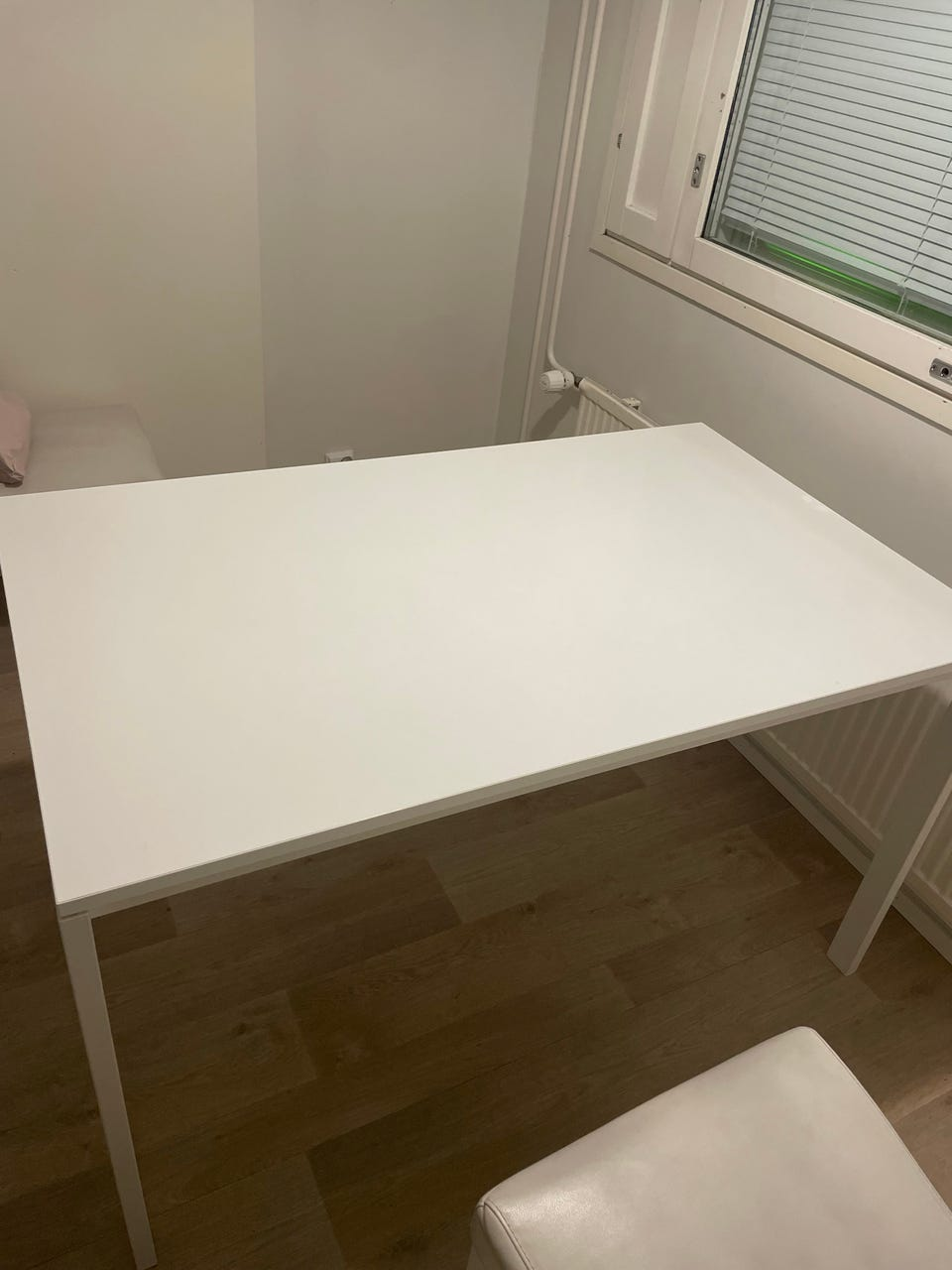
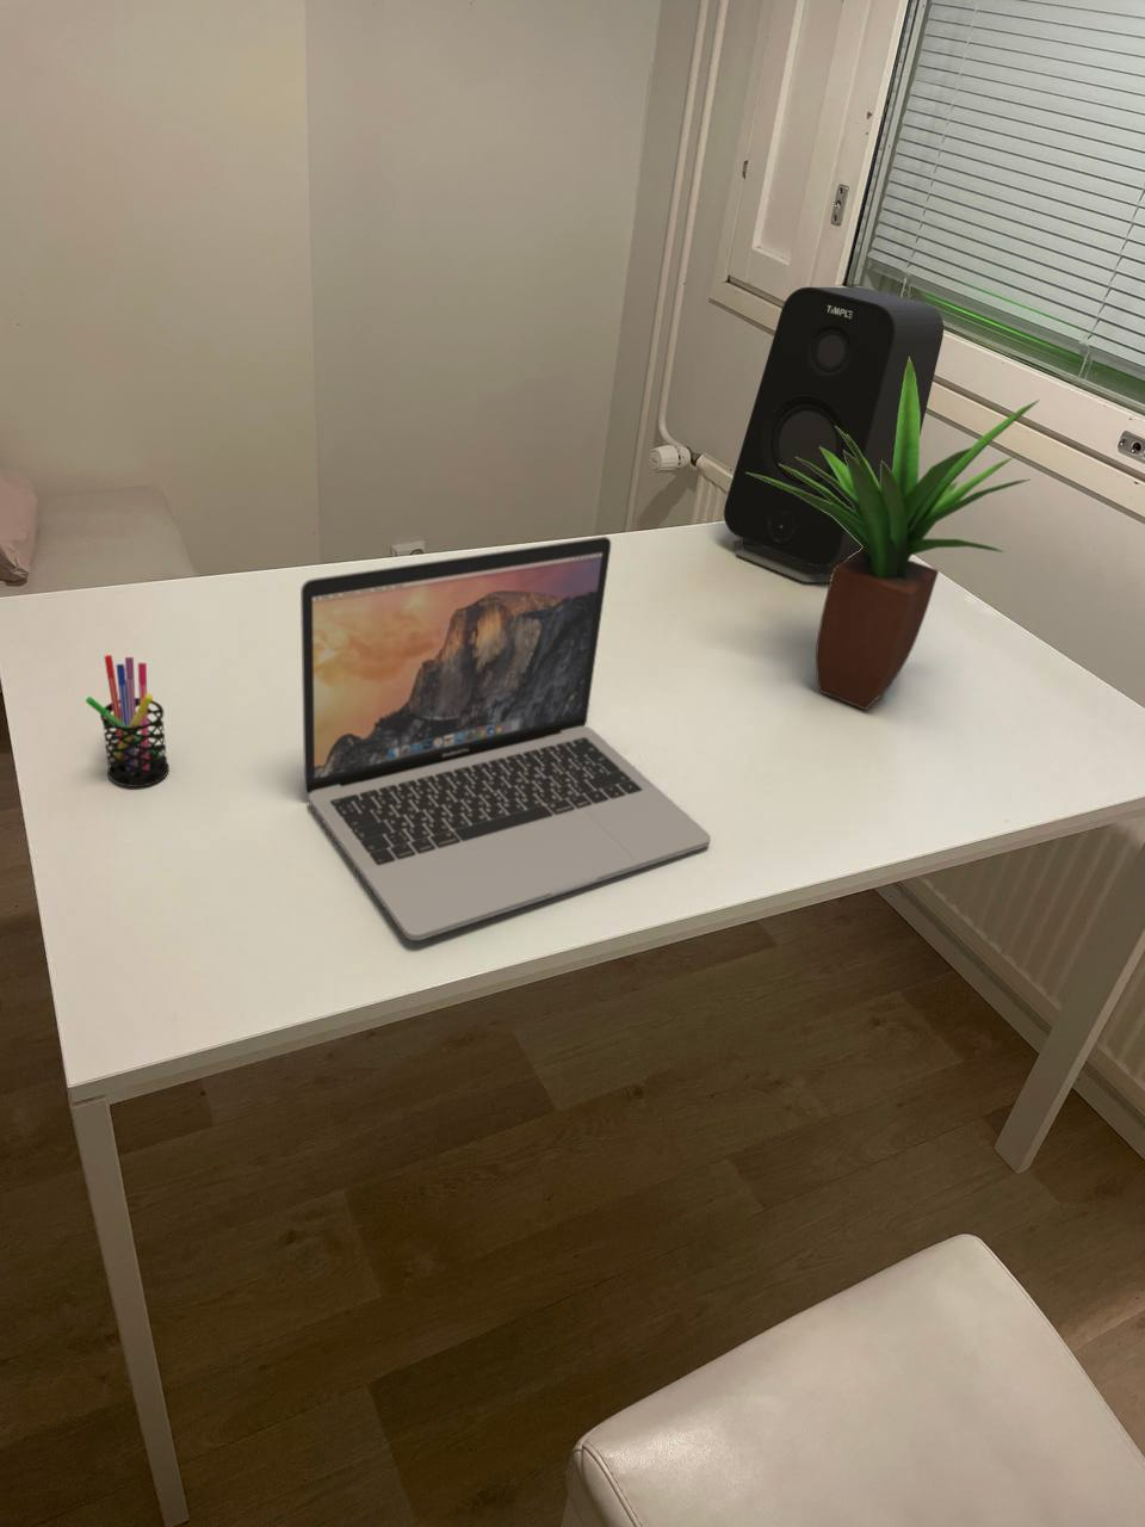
+ speaker [723,286,944,583]
+ potted plant [746,357,1042,711]
+ pen holder [84,654,171,789]
+ laptop [299,535,712,941]
